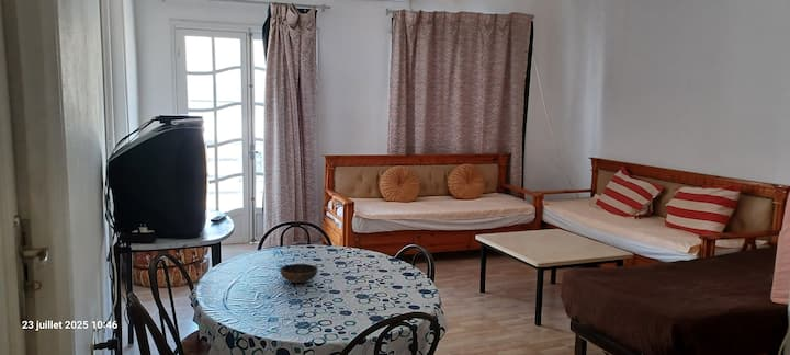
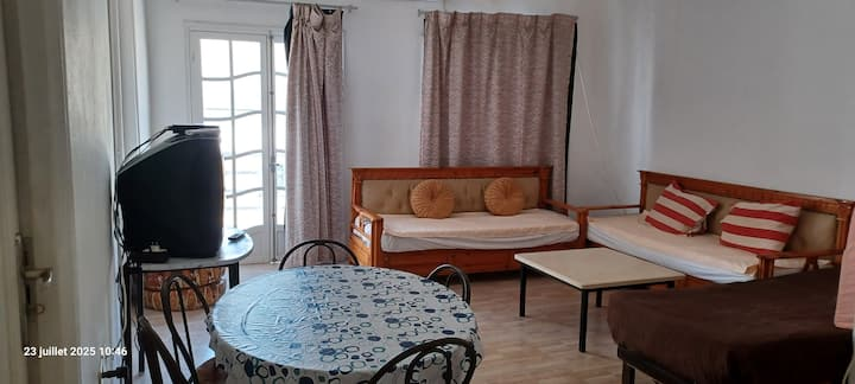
- bowl [279,263,319,284]
